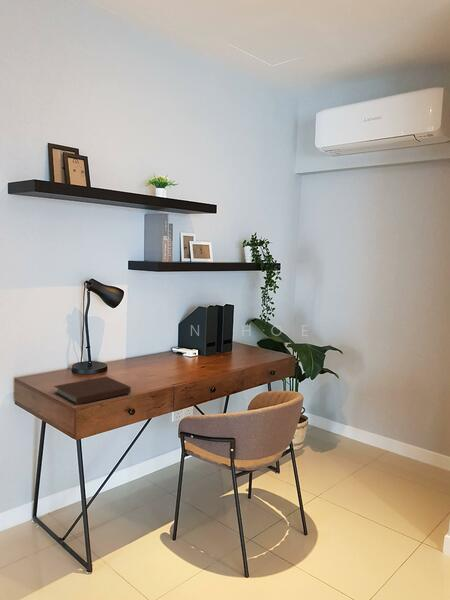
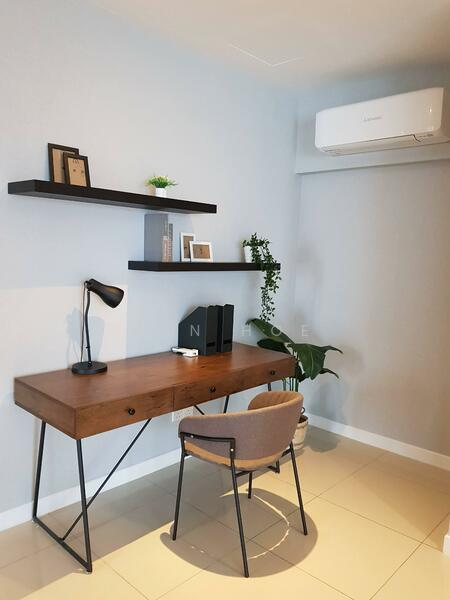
- notebook [53,375,132,406]
